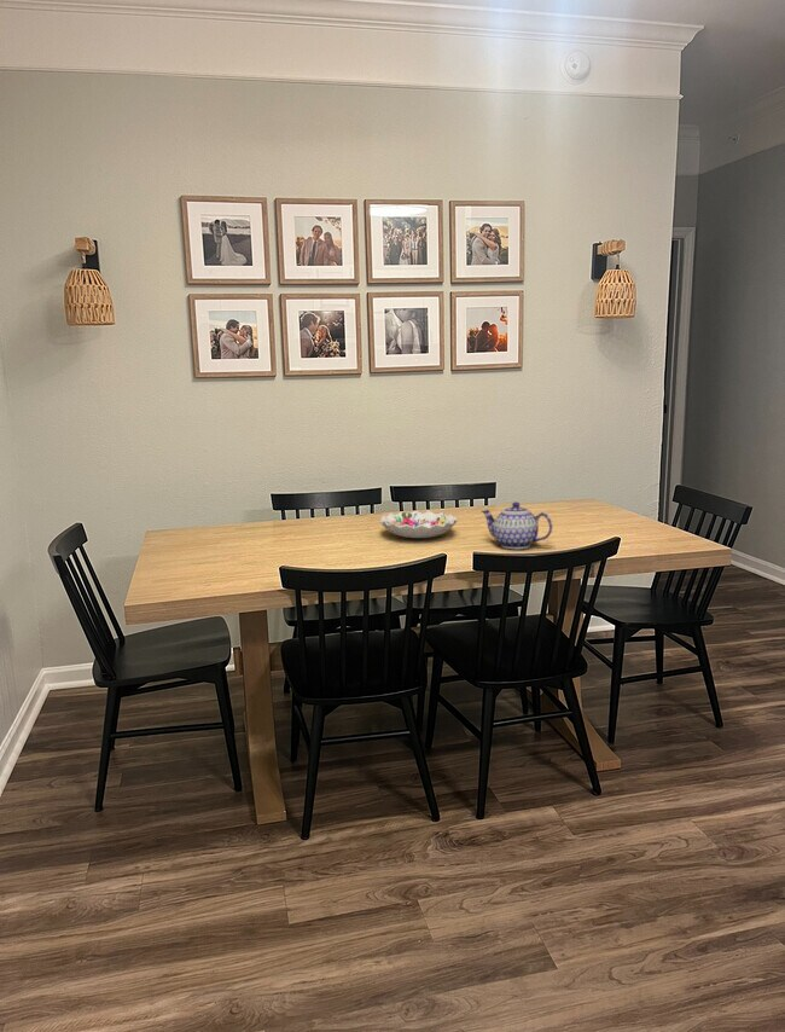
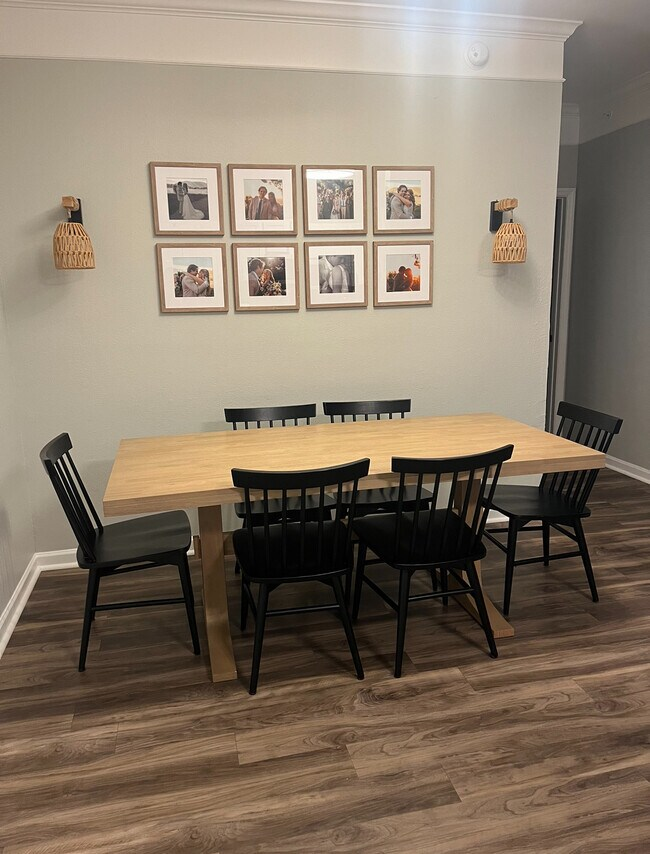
- teapot [481,500,553,550]
- decorative bowl [379,510,458,539]
